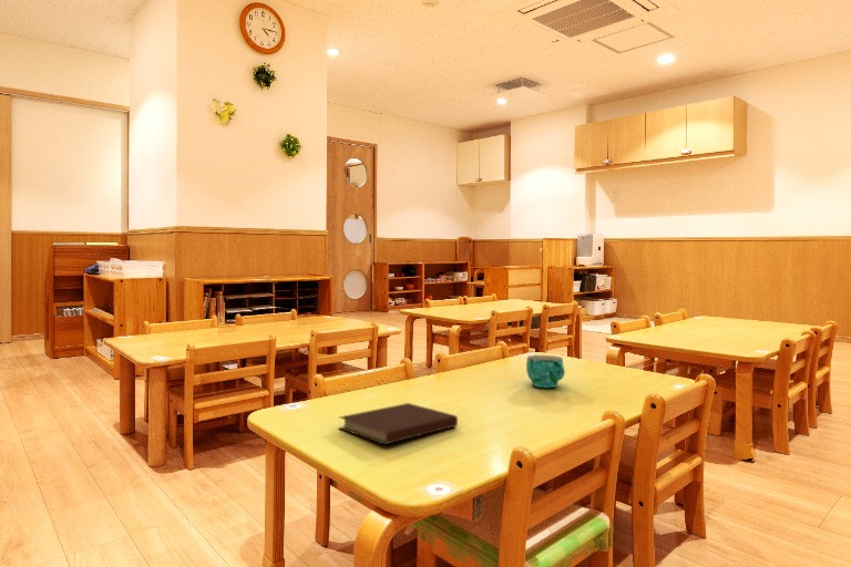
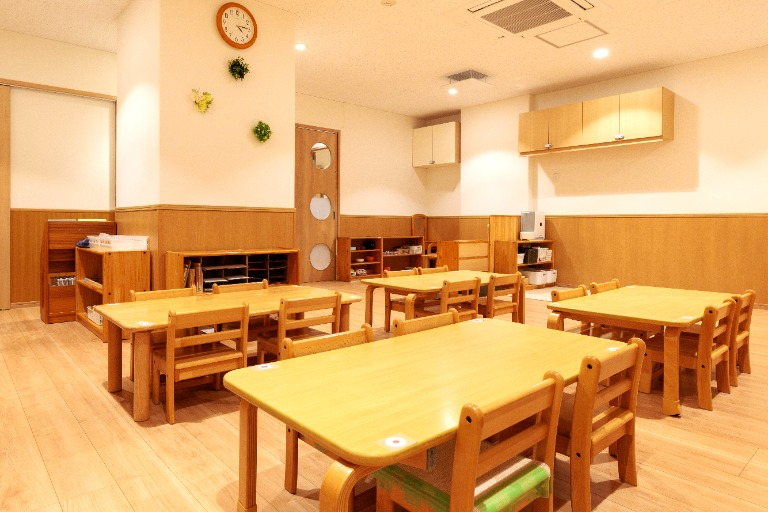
- cup [525,354,566,389]
- notebook [337,402,459,445]
